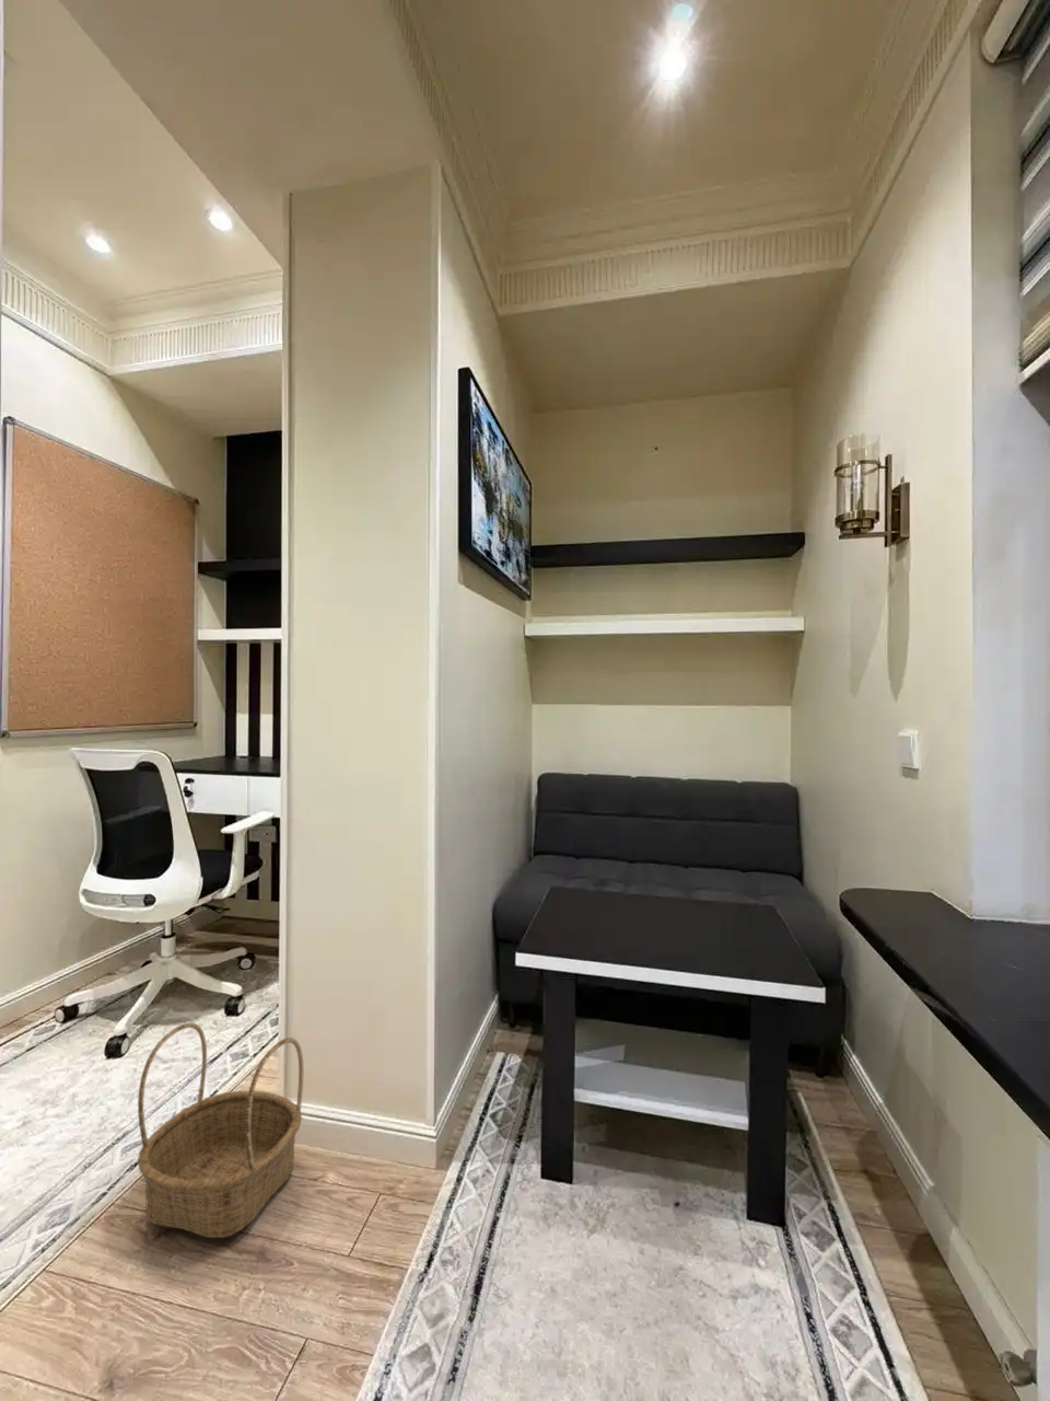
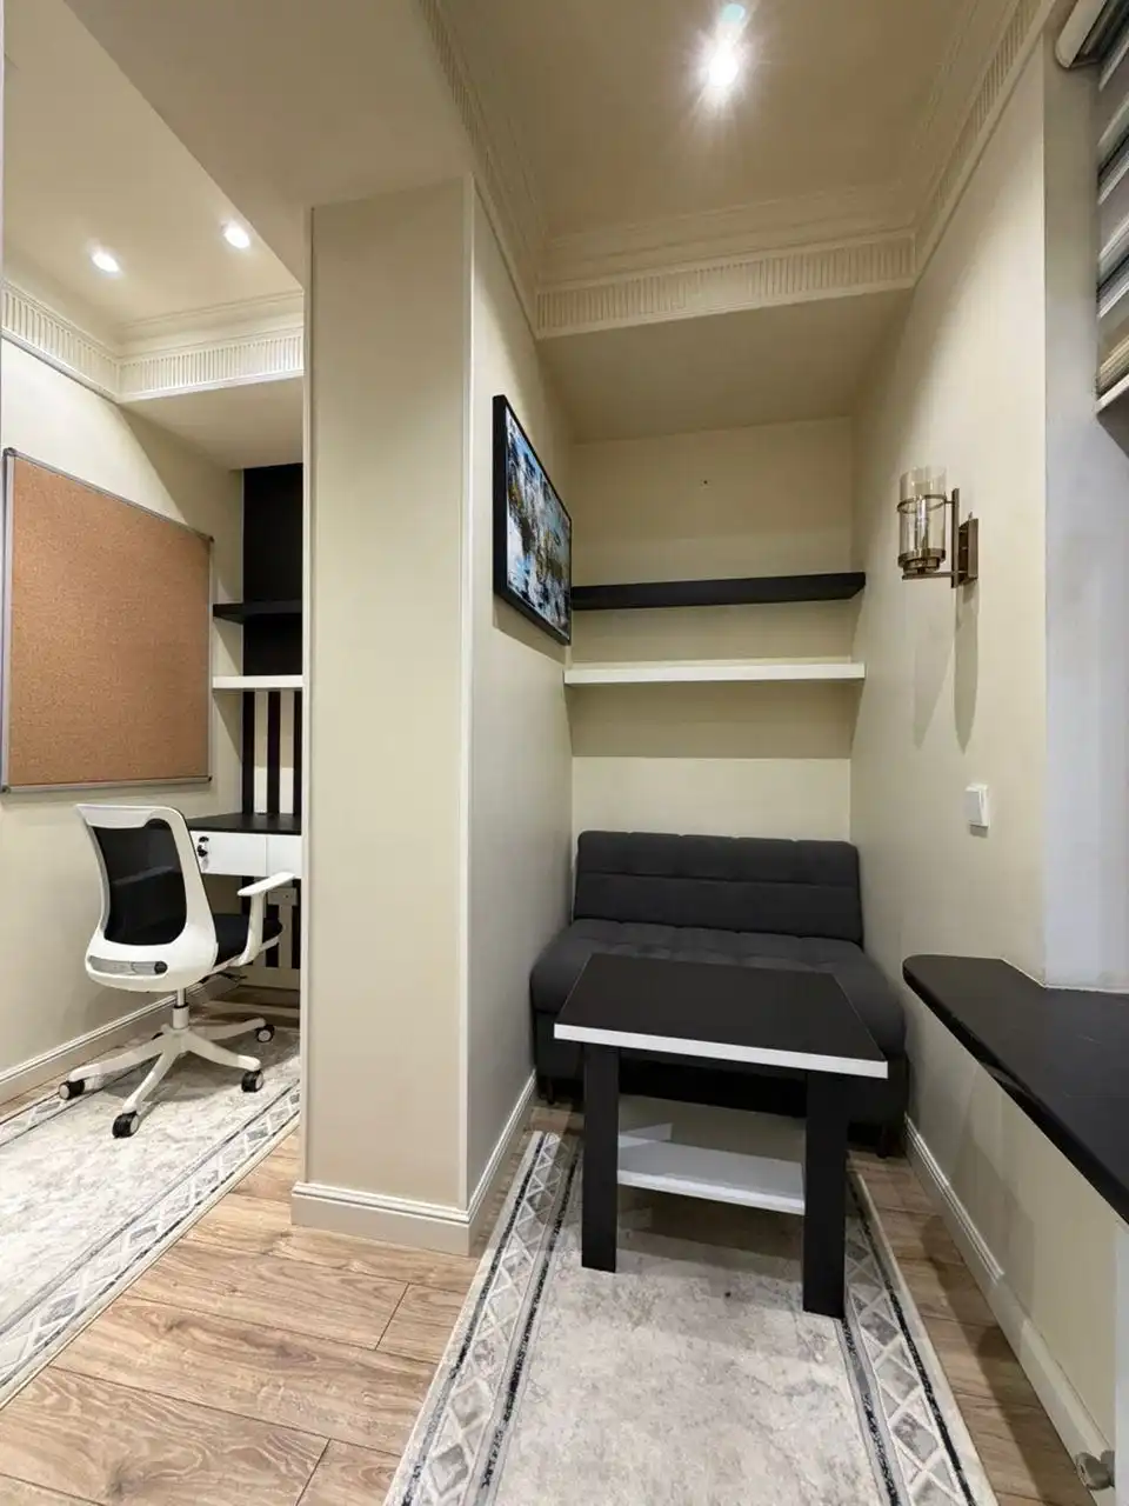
- basket [137,1022,306,1239]
